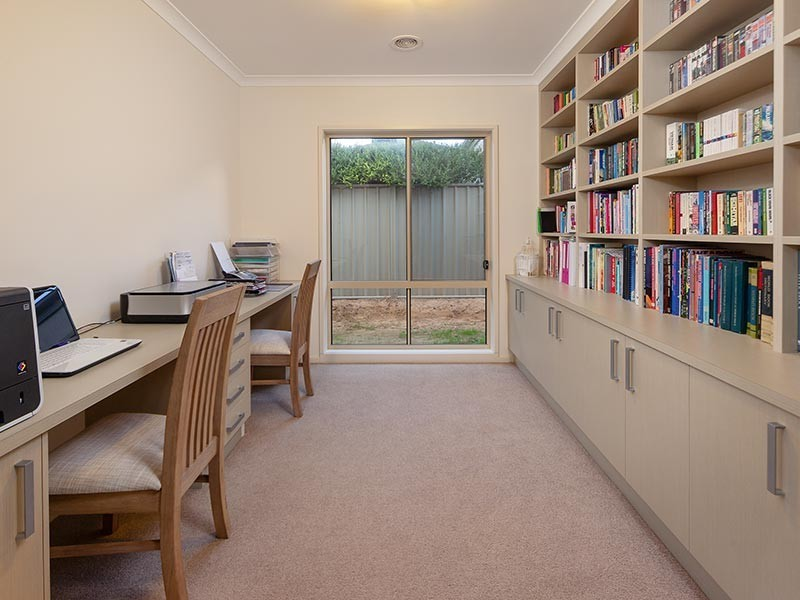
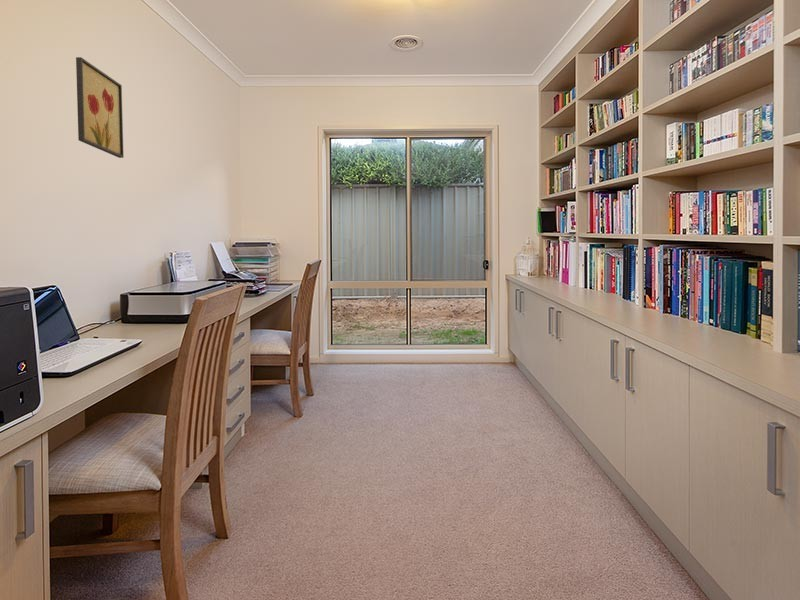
+ wall art [75,56,124,159]
